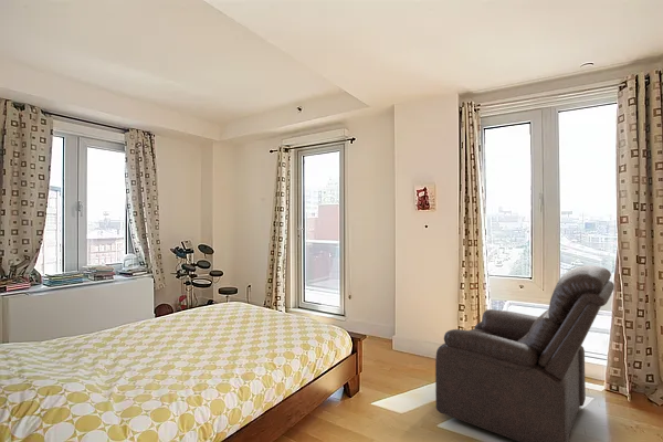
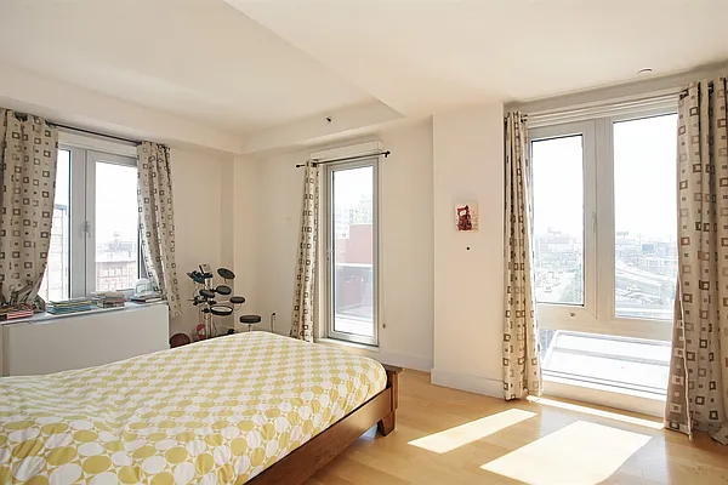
- chair [434,264,615,442]
